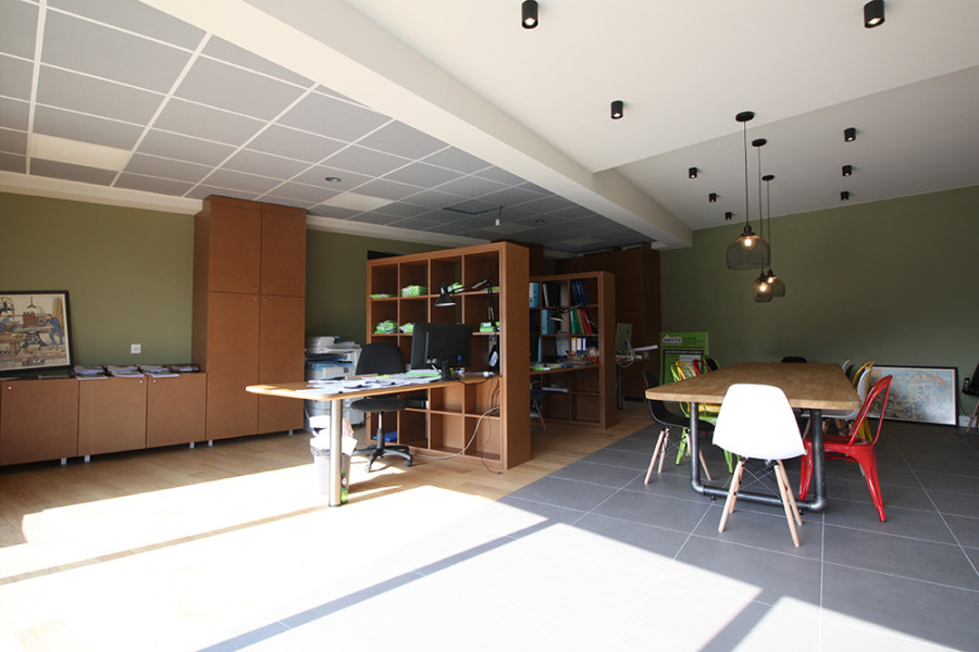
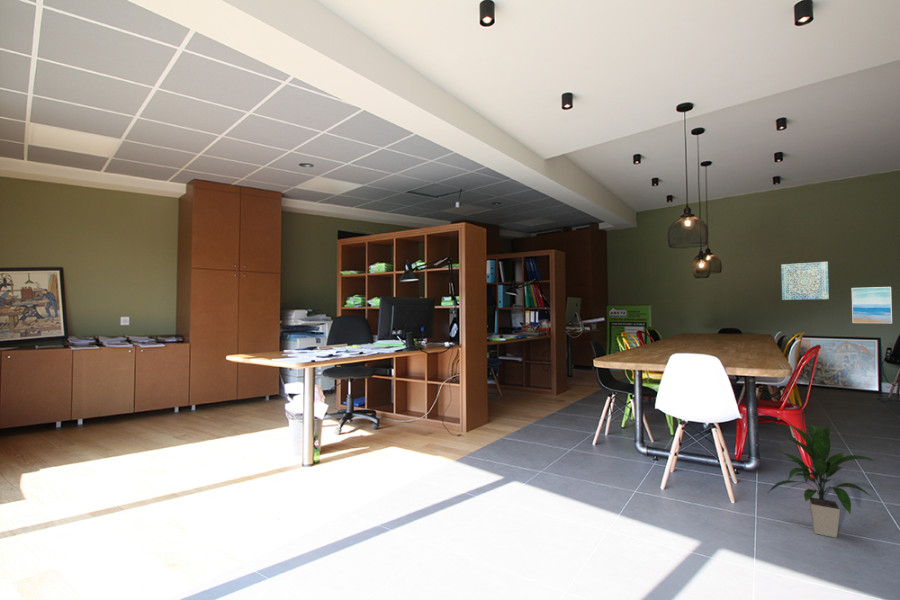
+ wall art [780,261,830,301]
+ wall art [851,286,893,324]
+ indoor plant [768,423,877,539]
